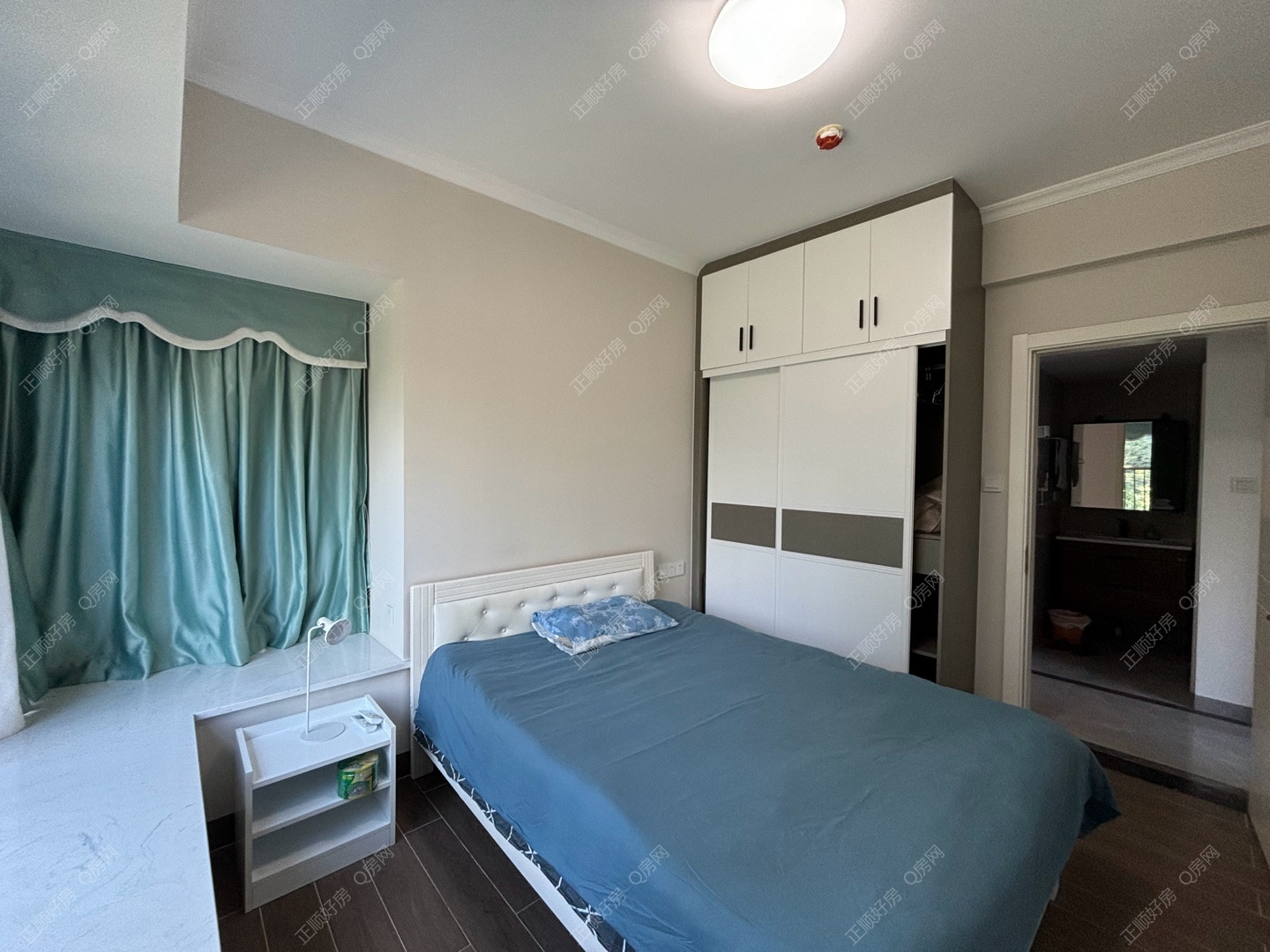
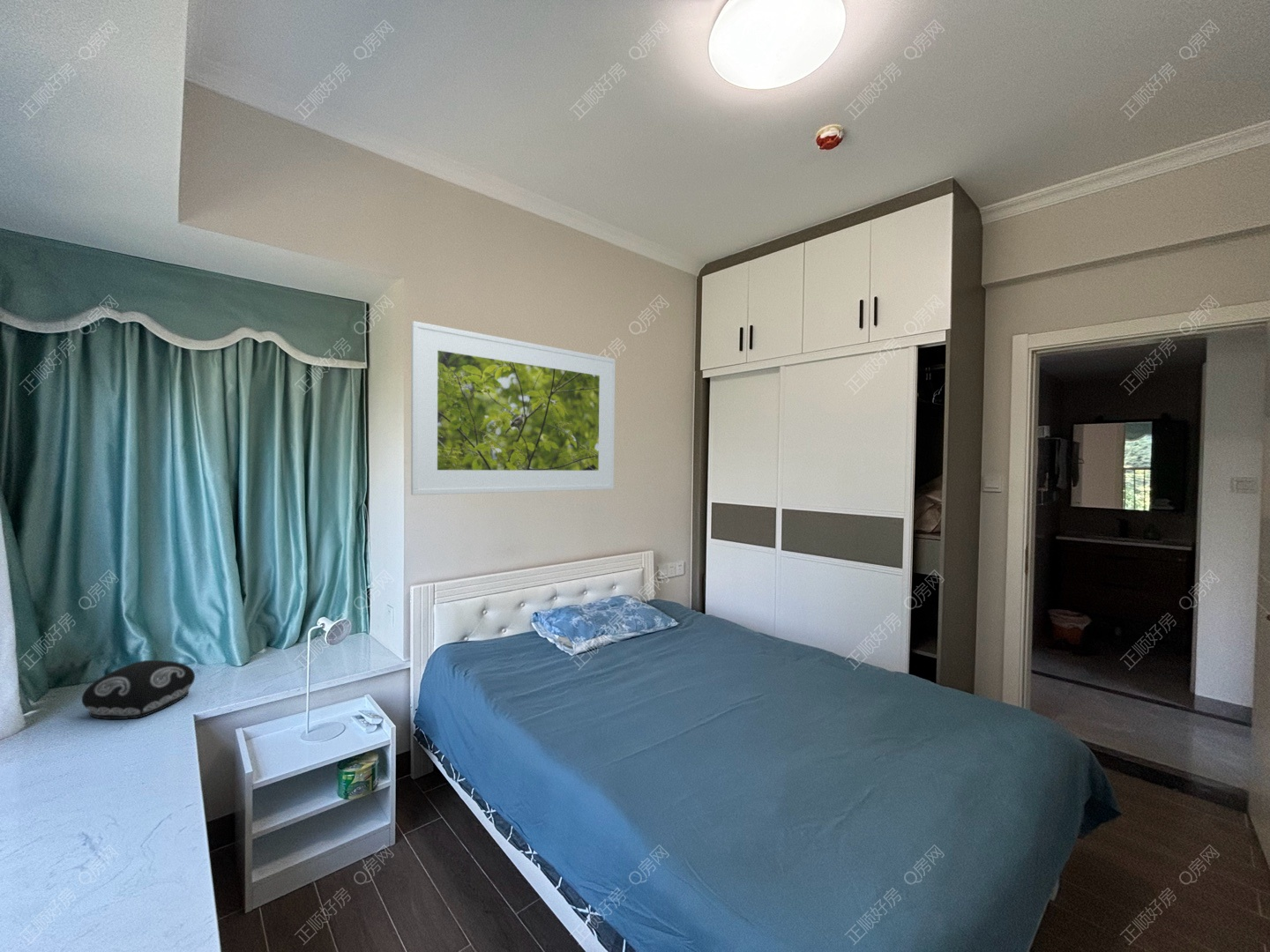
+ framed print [410,320,616,496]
+ cushion [81,659,196,720]
